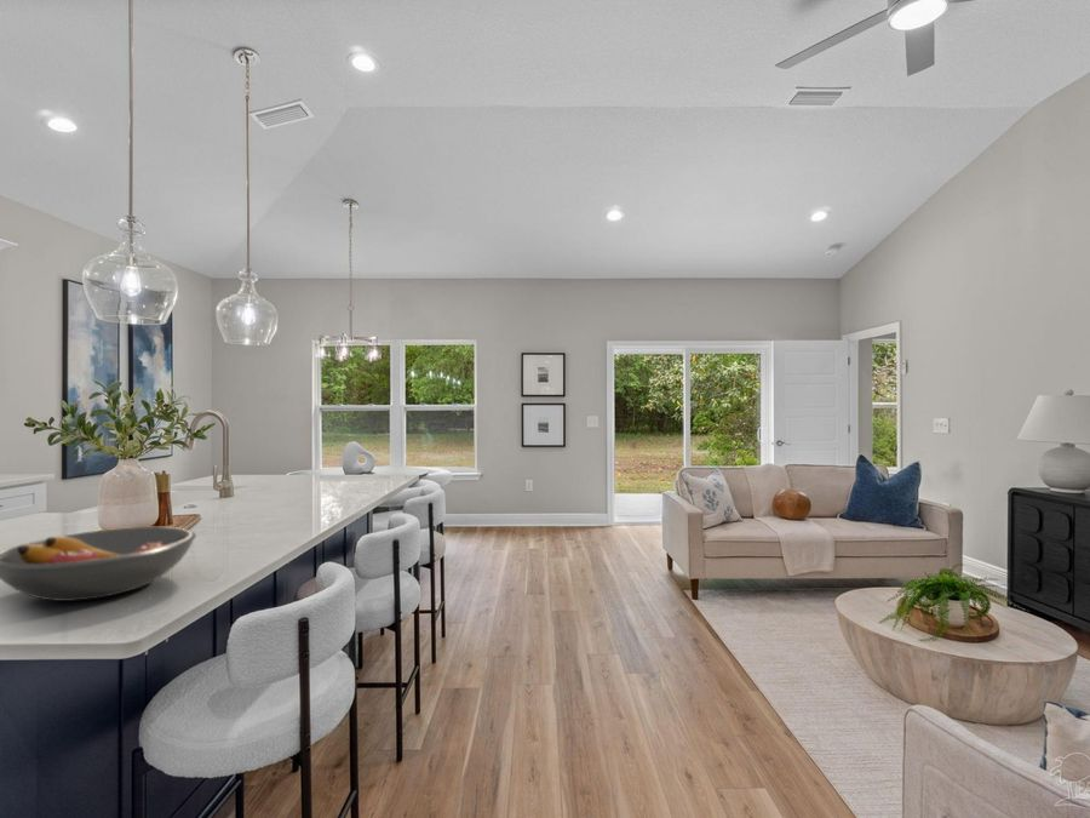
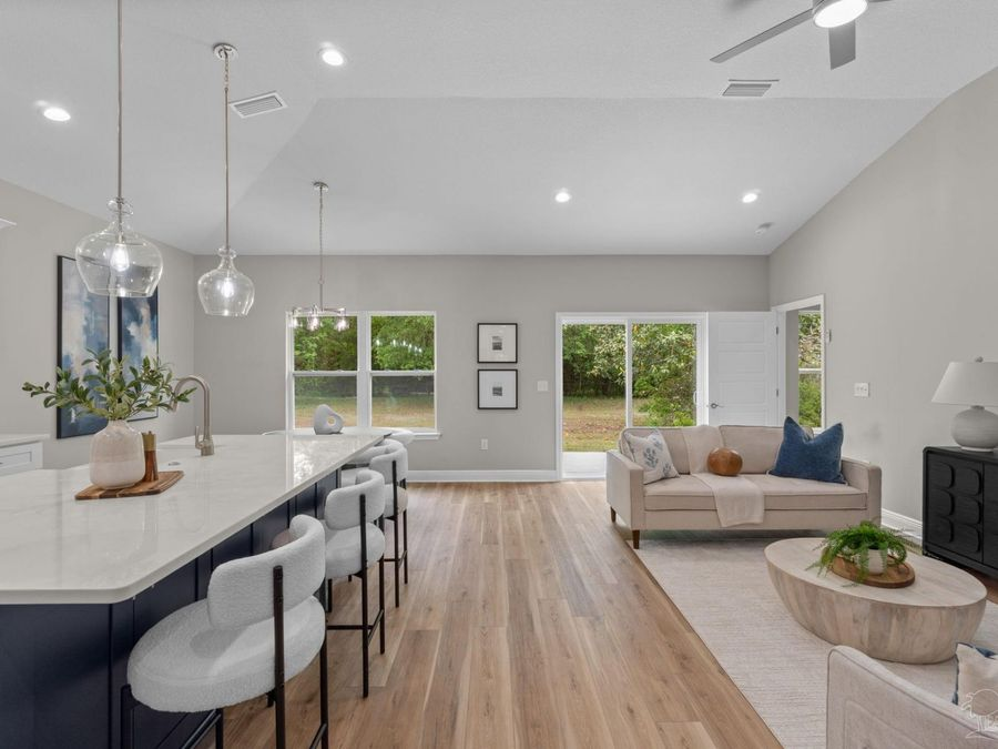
- fruit bowl [0,526,197,602]
